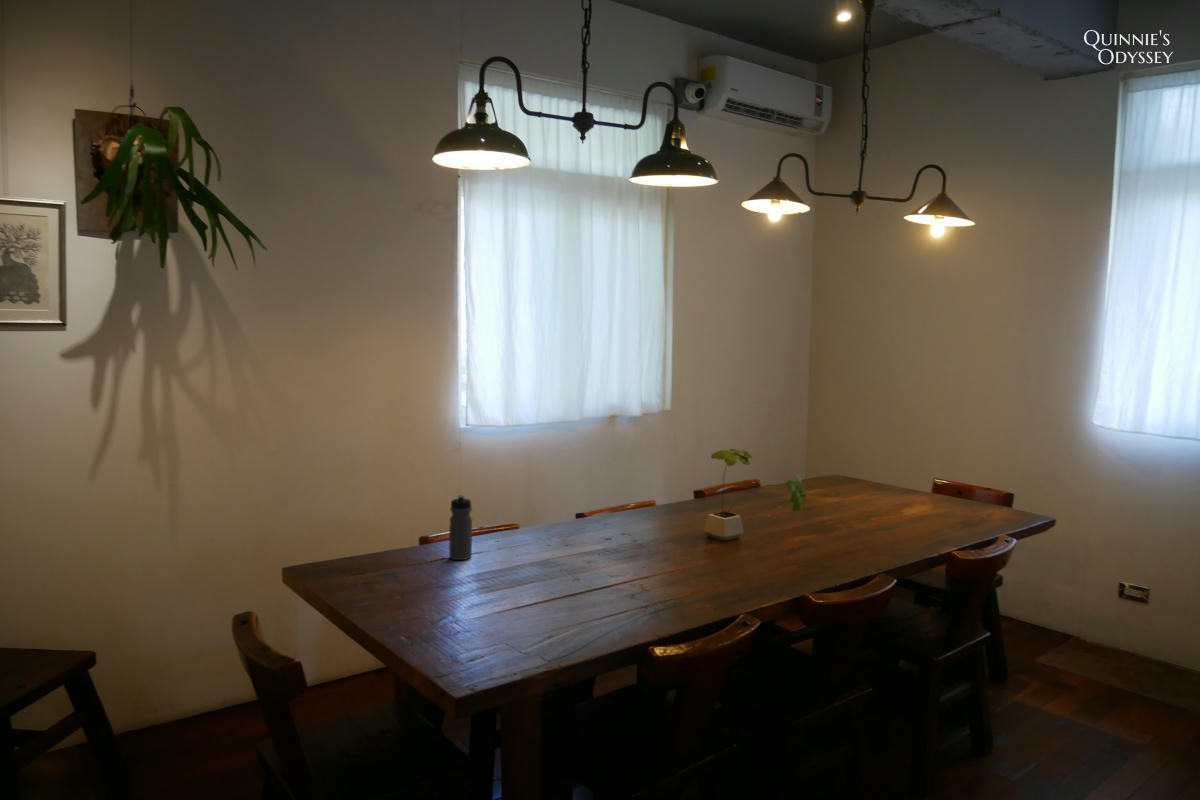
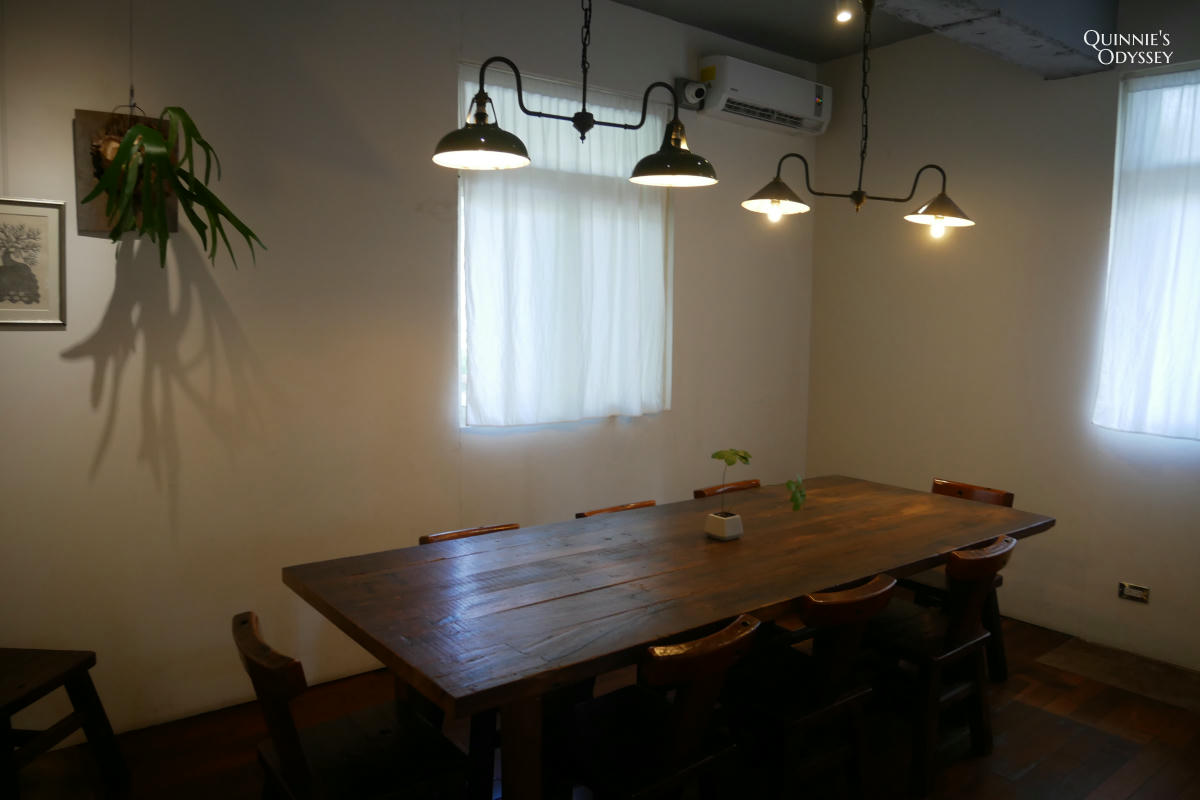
- water bottle [448,494,473,561]
